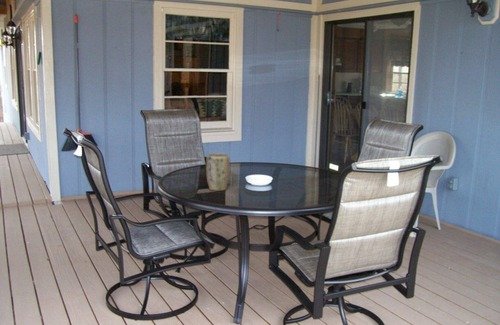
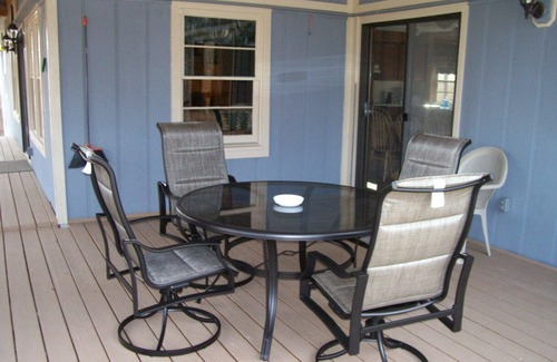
- plant pot [205,152,231,192]
